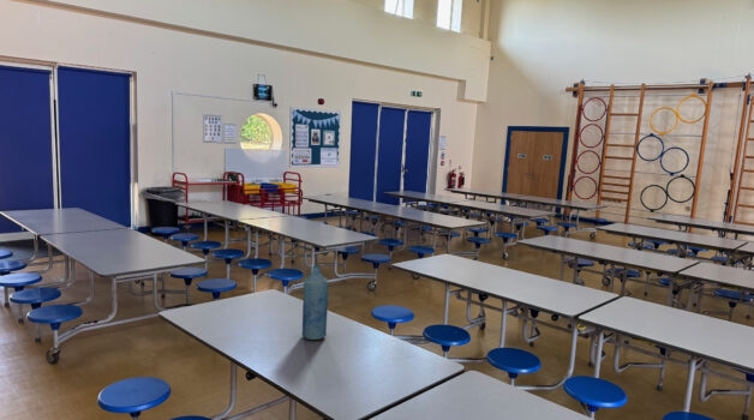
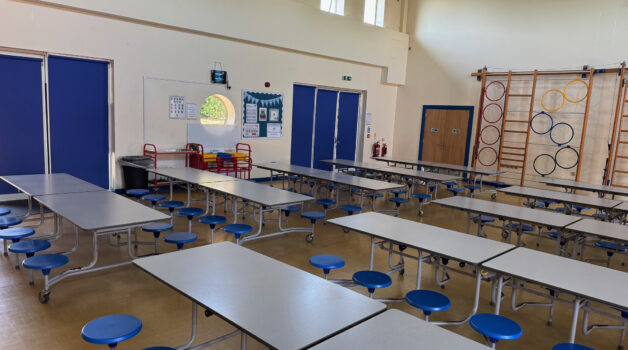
- bottle [301,264,329,341]
